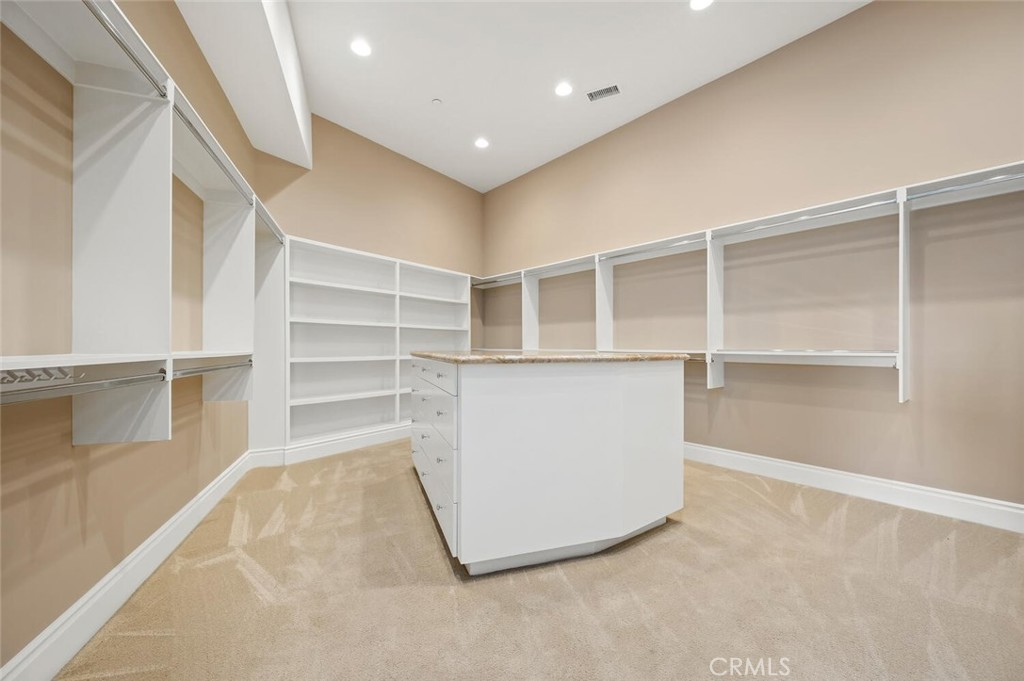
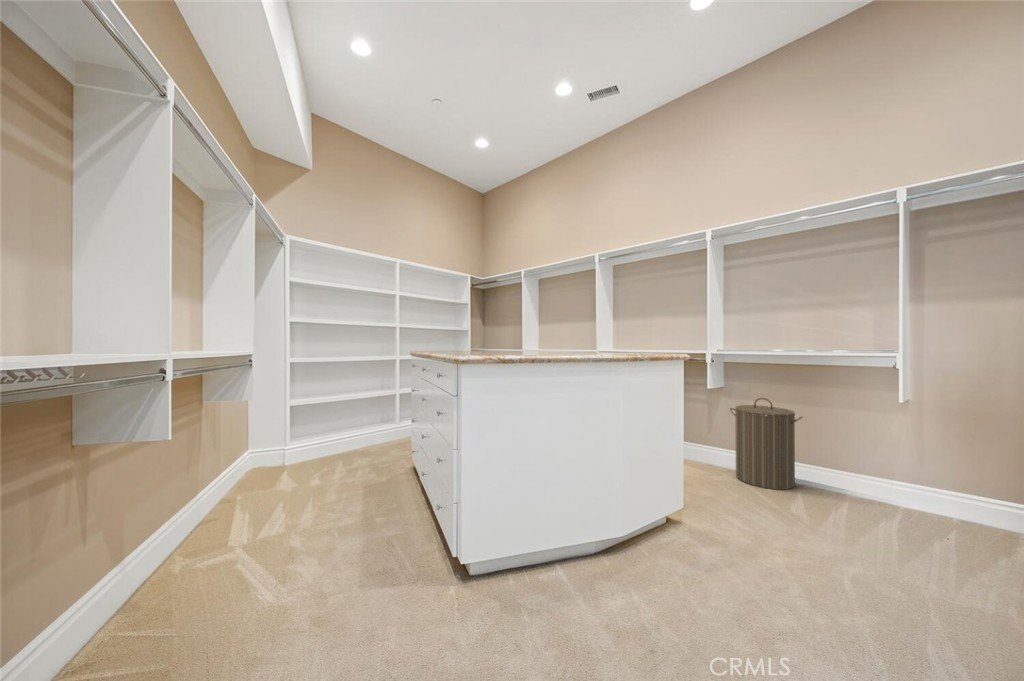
+ laundry hamper [729,397,804,491]
